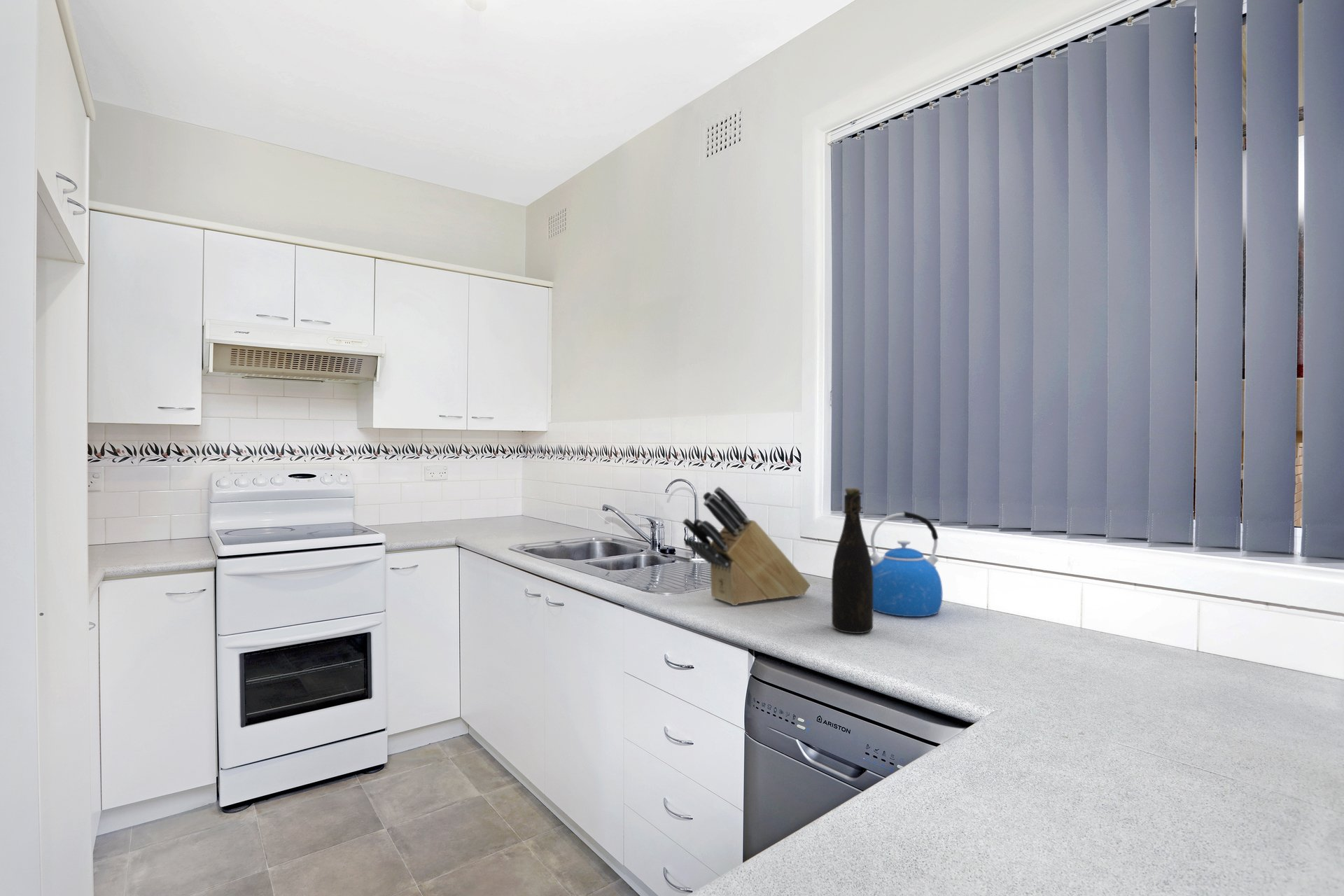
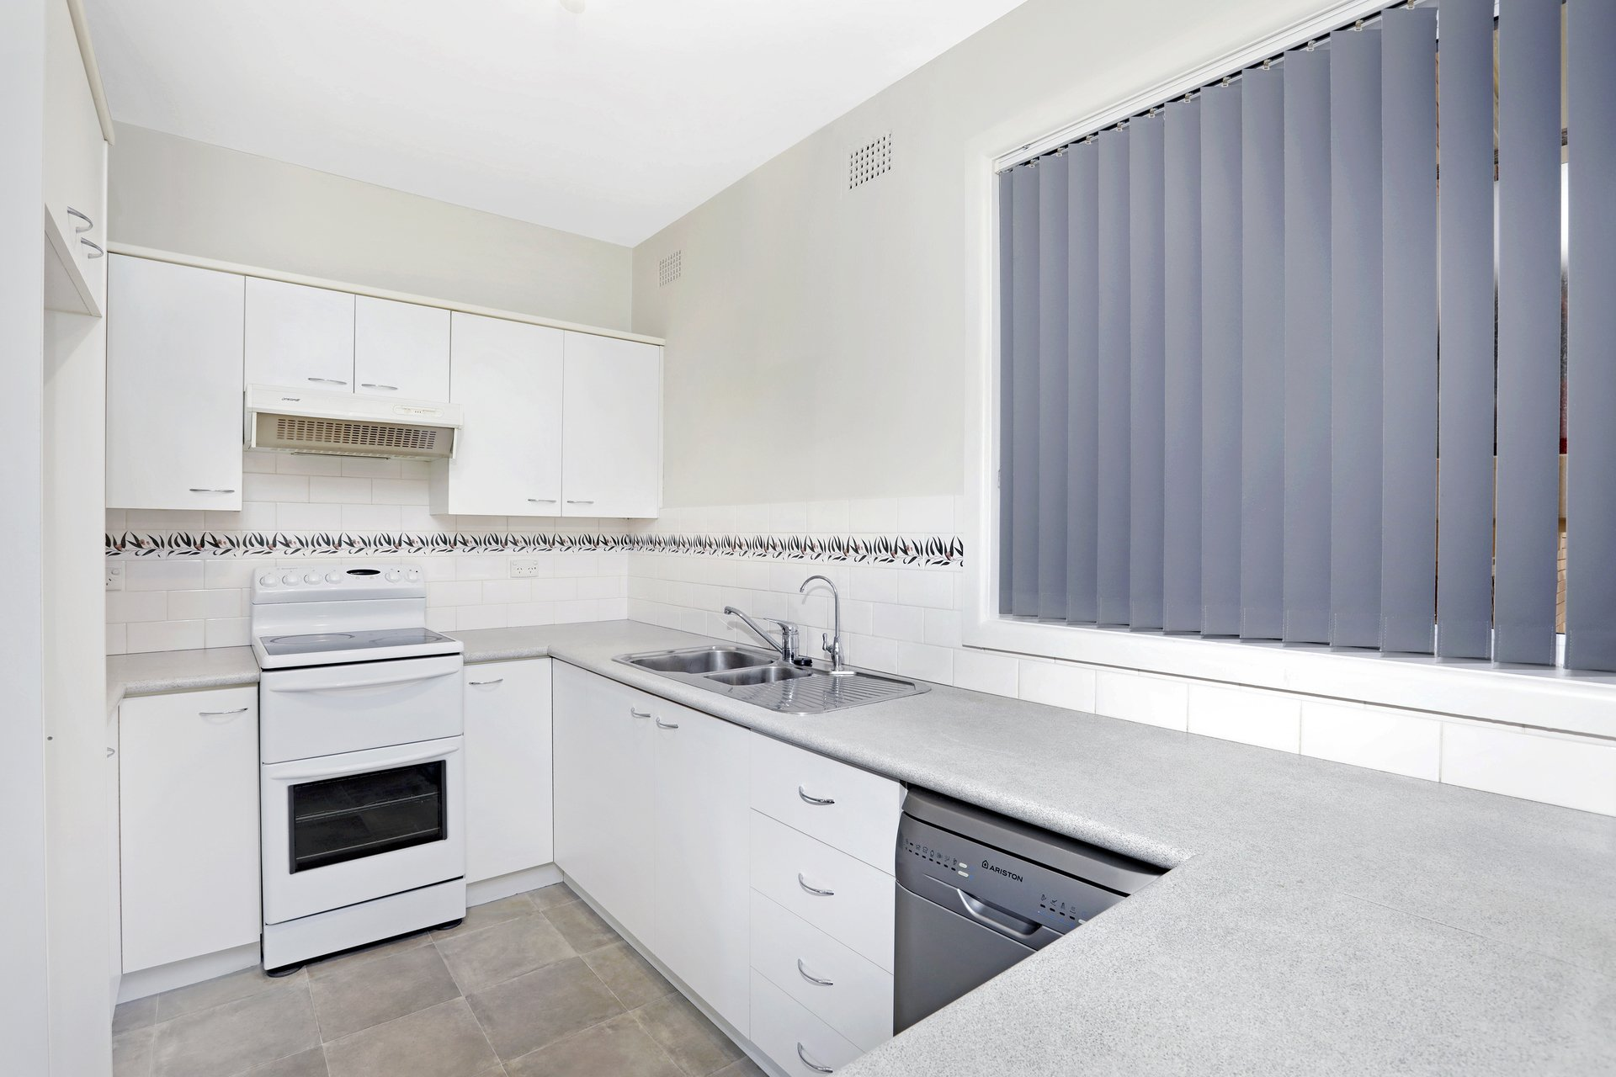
- kettle [870,511,944,617]
- bottle [831,487,874,634]
- knife block [682,486,811,606]
